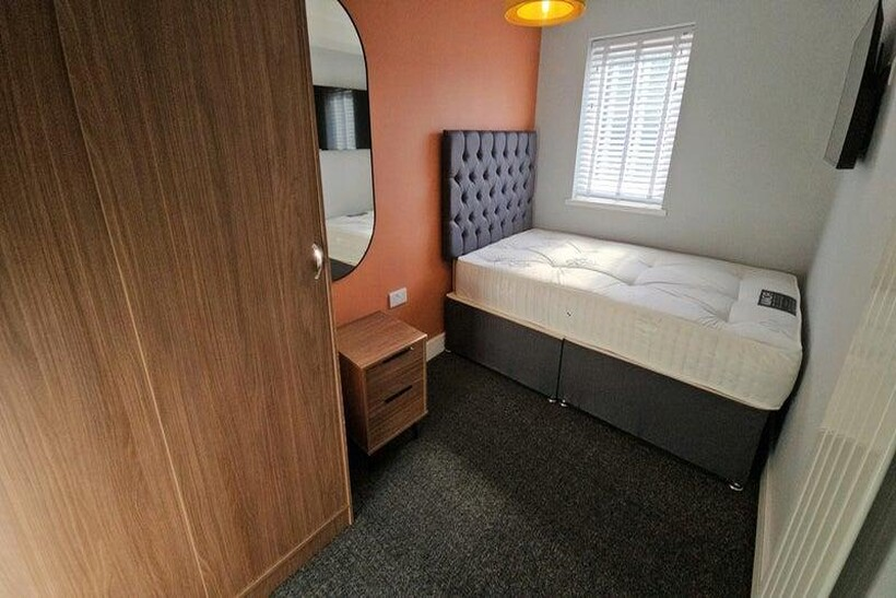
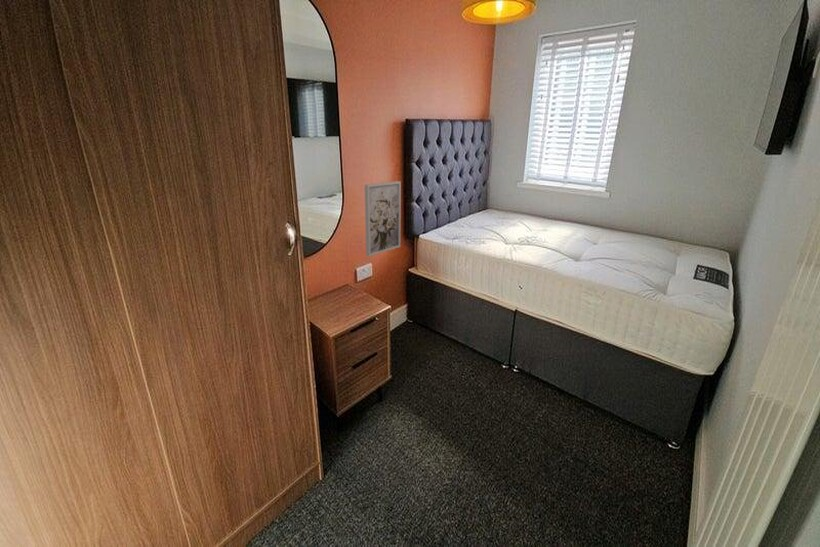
+ wall art [364,180,402,257]
